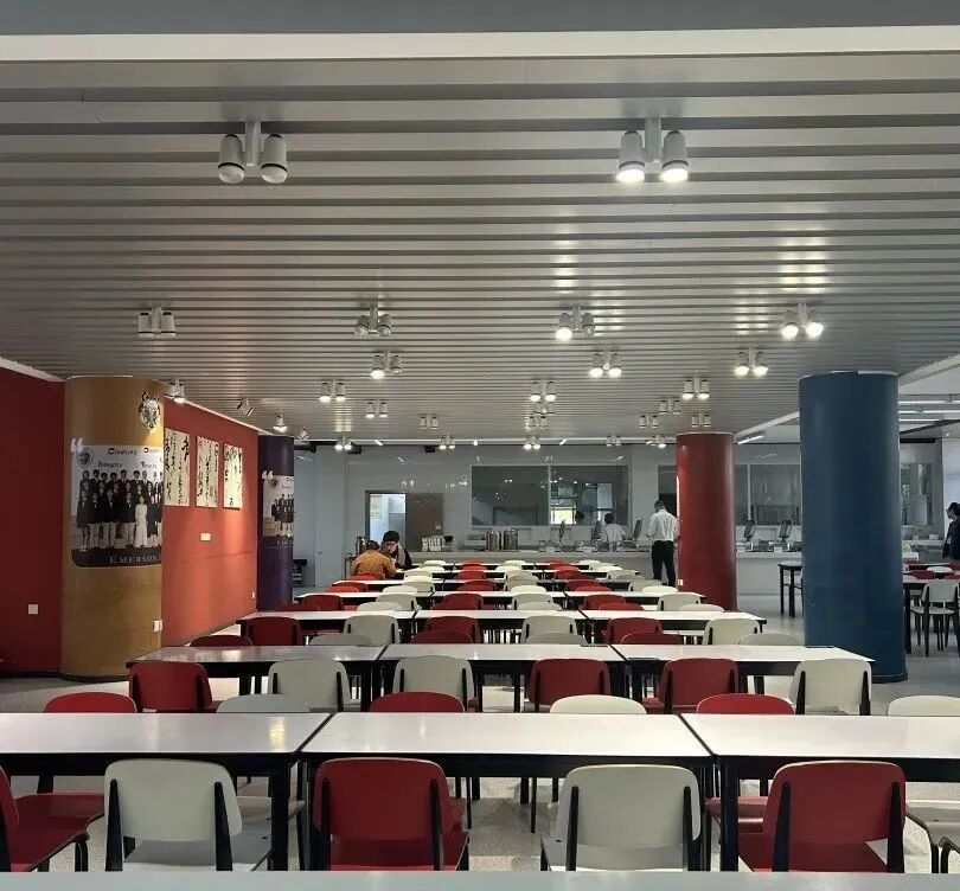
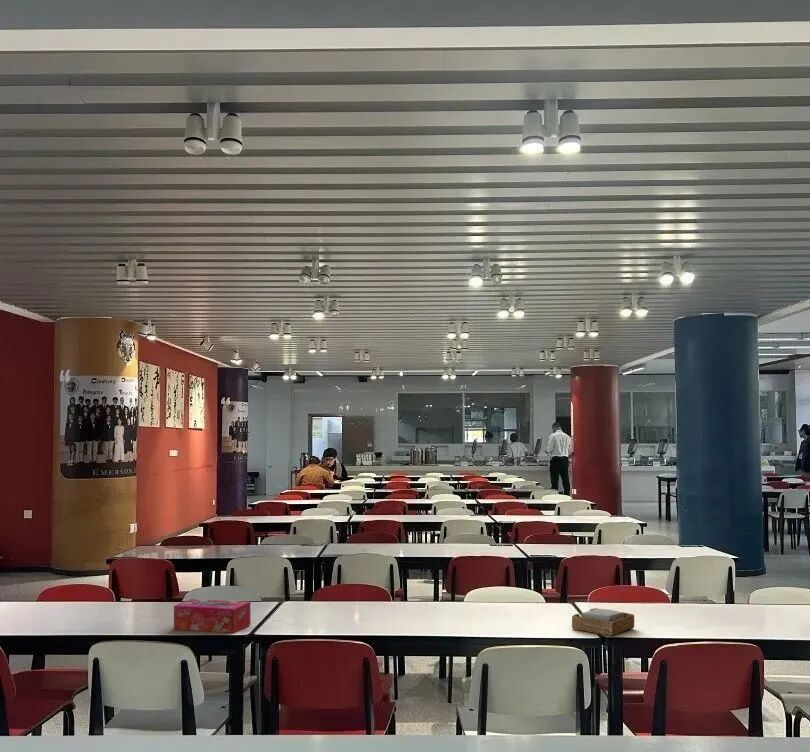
+ tissue box [173,598,252,634]
+ napkin holder [571,607,636,637]
